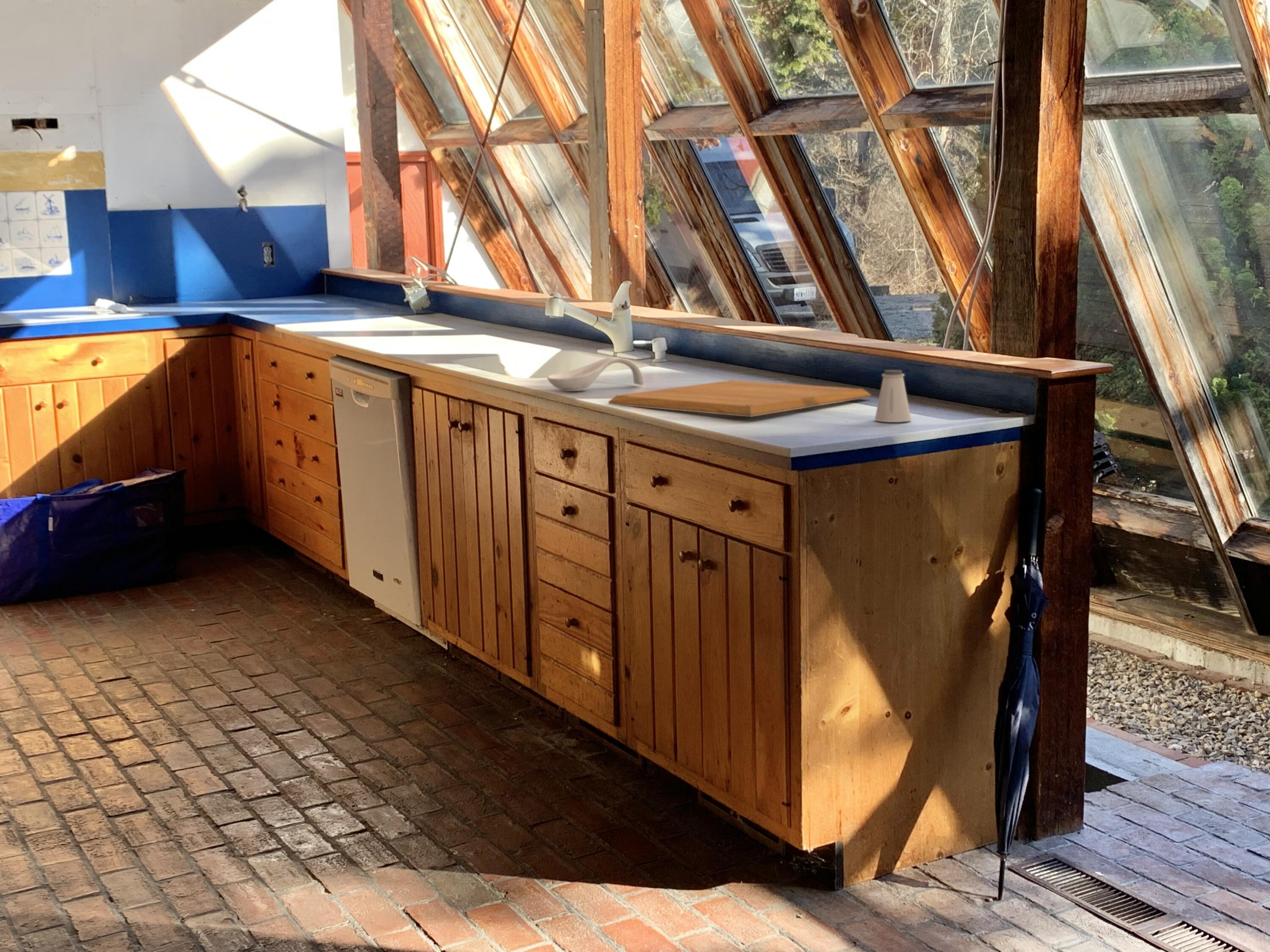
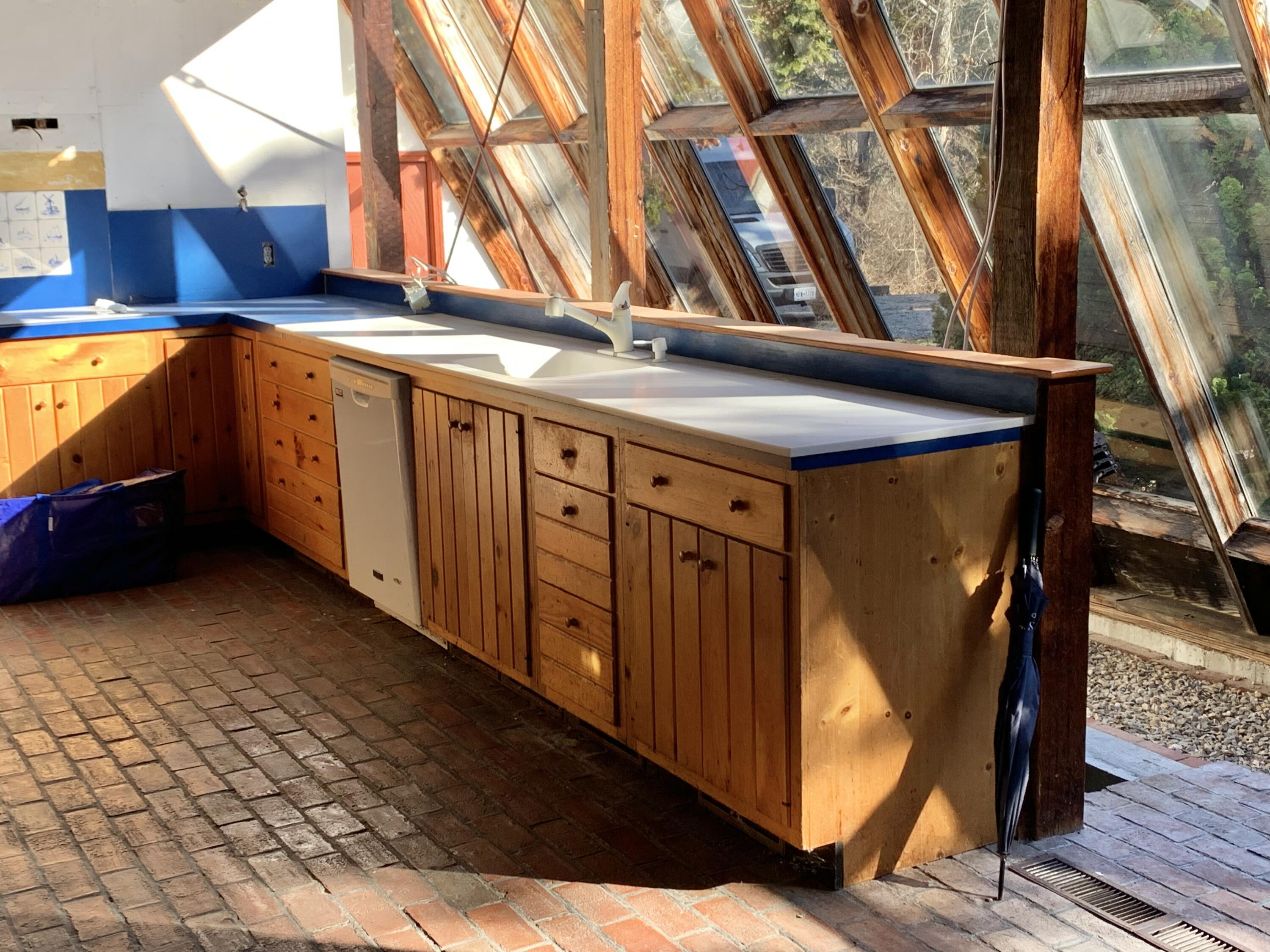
- chopping board [608,380,872,417]
- saltshaker [874,369,912,423]
- spoon rest [547,357,644,392]
